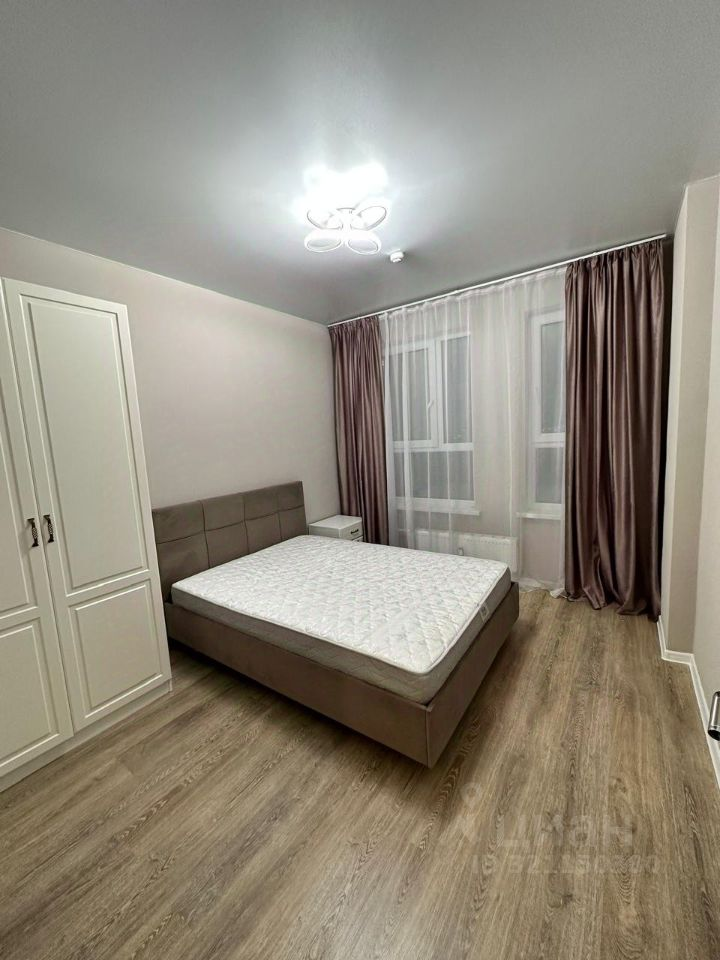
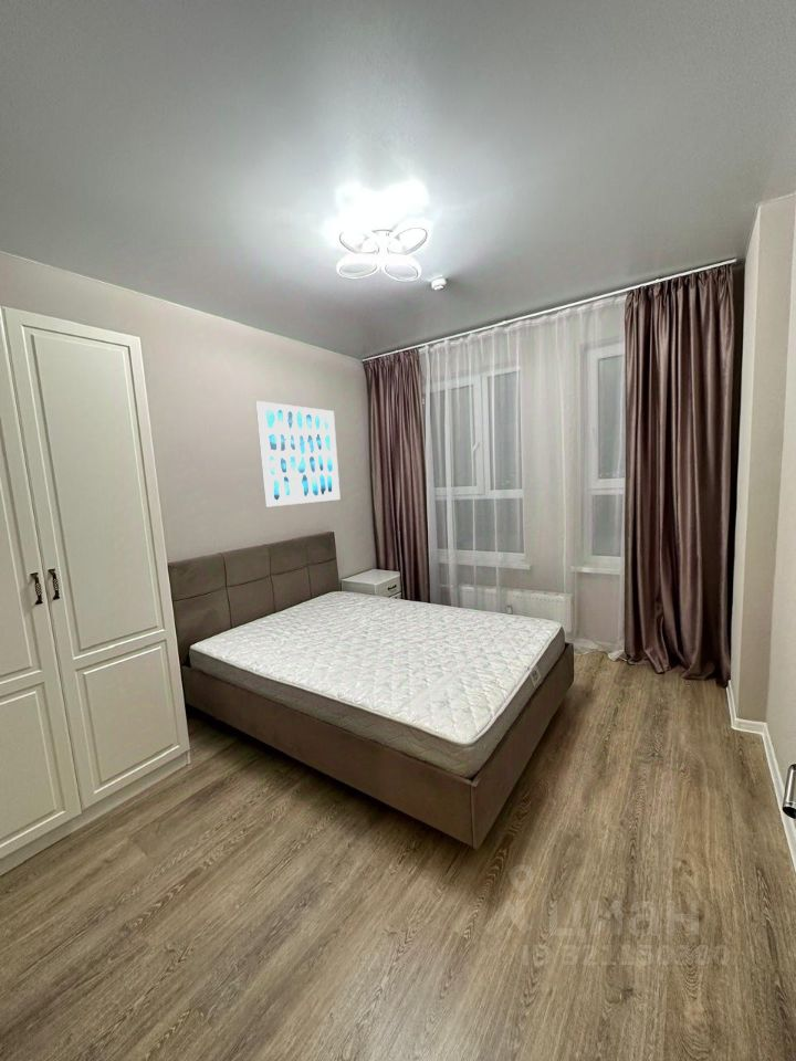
+ wall art [254,400,342,508]
